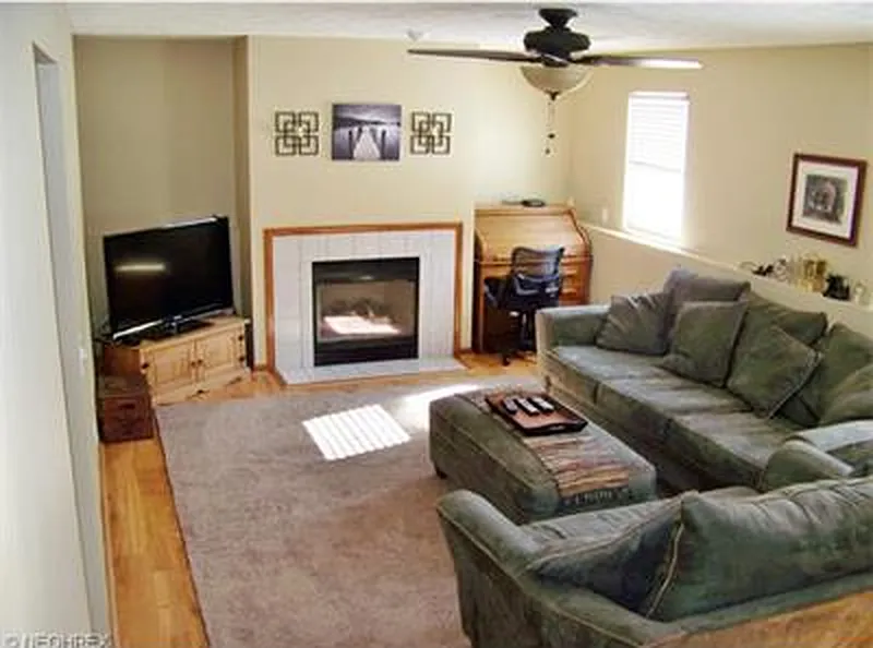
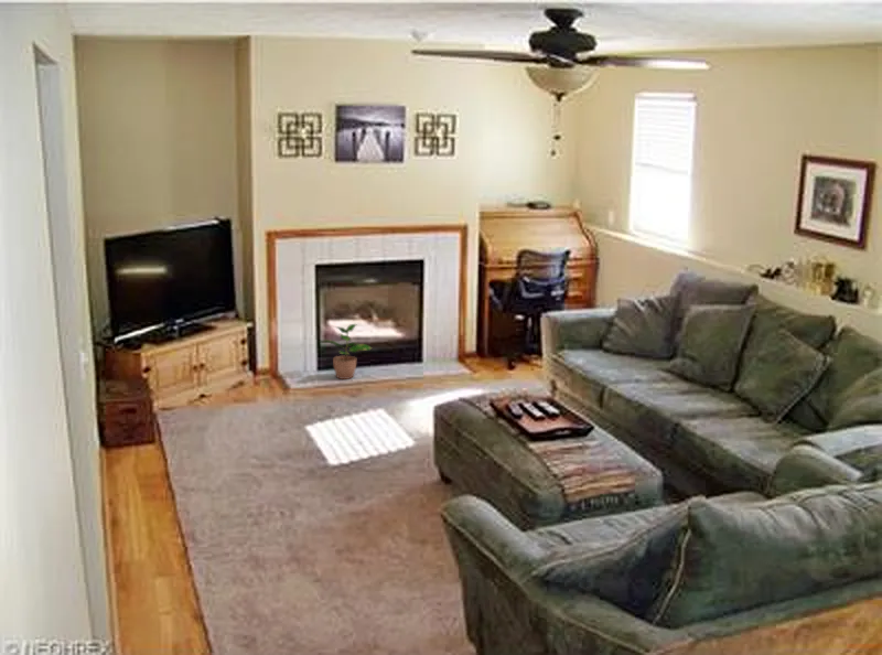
+ potted plant [318,323,374,380]
